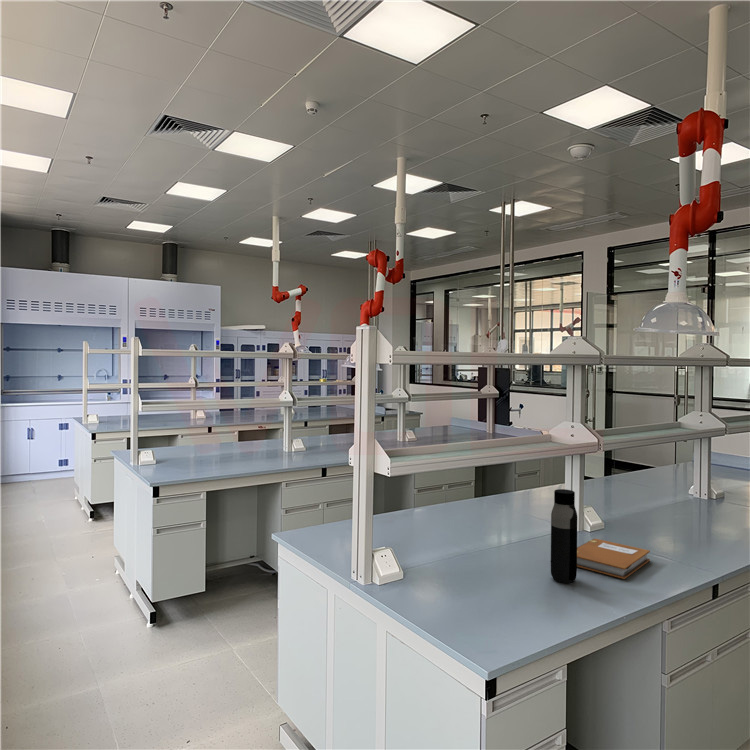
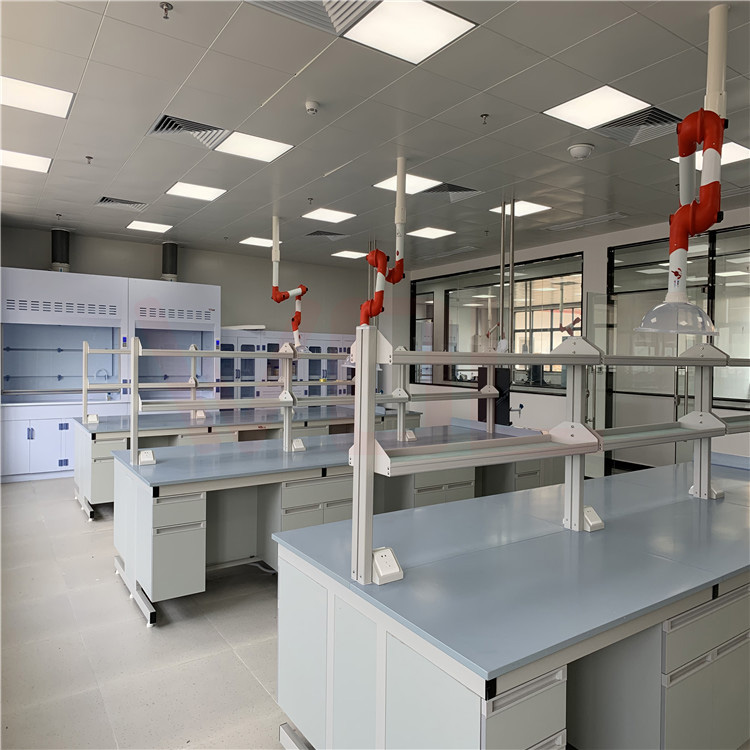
- water bottle [550,488,578,584]
- notebook [577,538,651,580]
